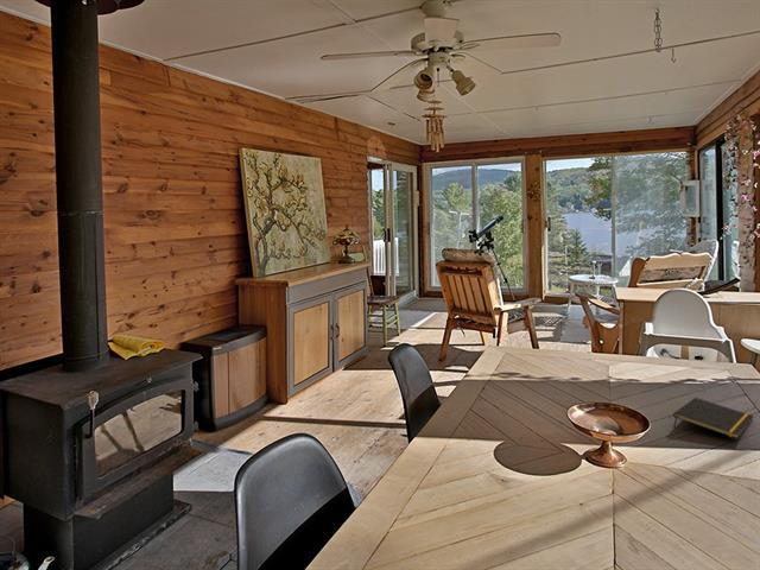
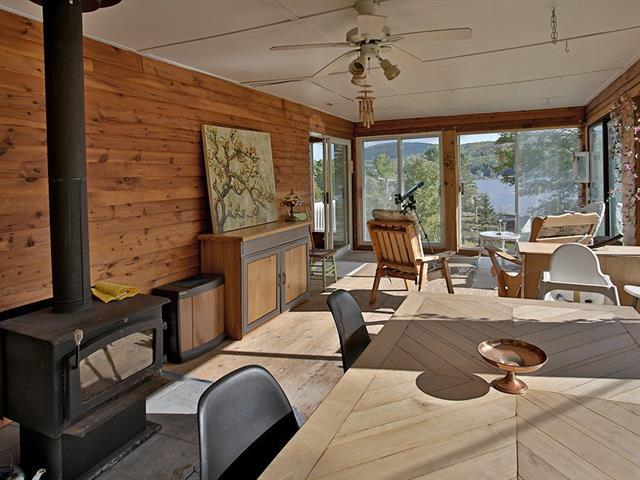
- notepad [672,397,755,441]
